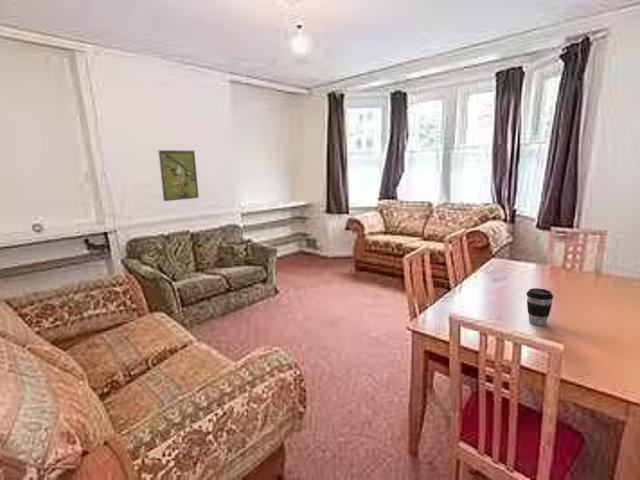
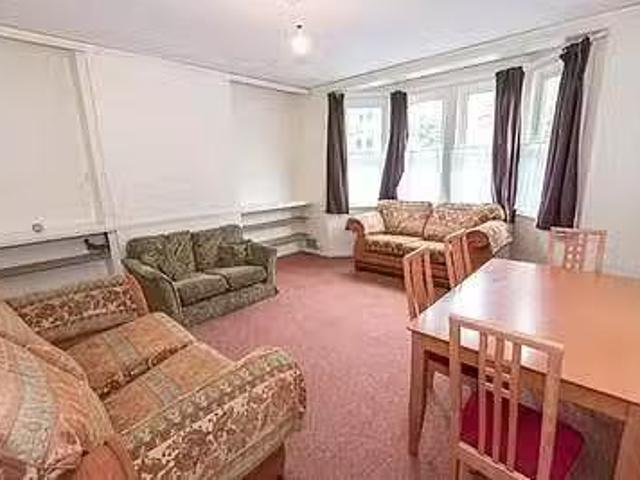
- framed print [157,149,200,202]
- coffee cup [525,287,554,327]
